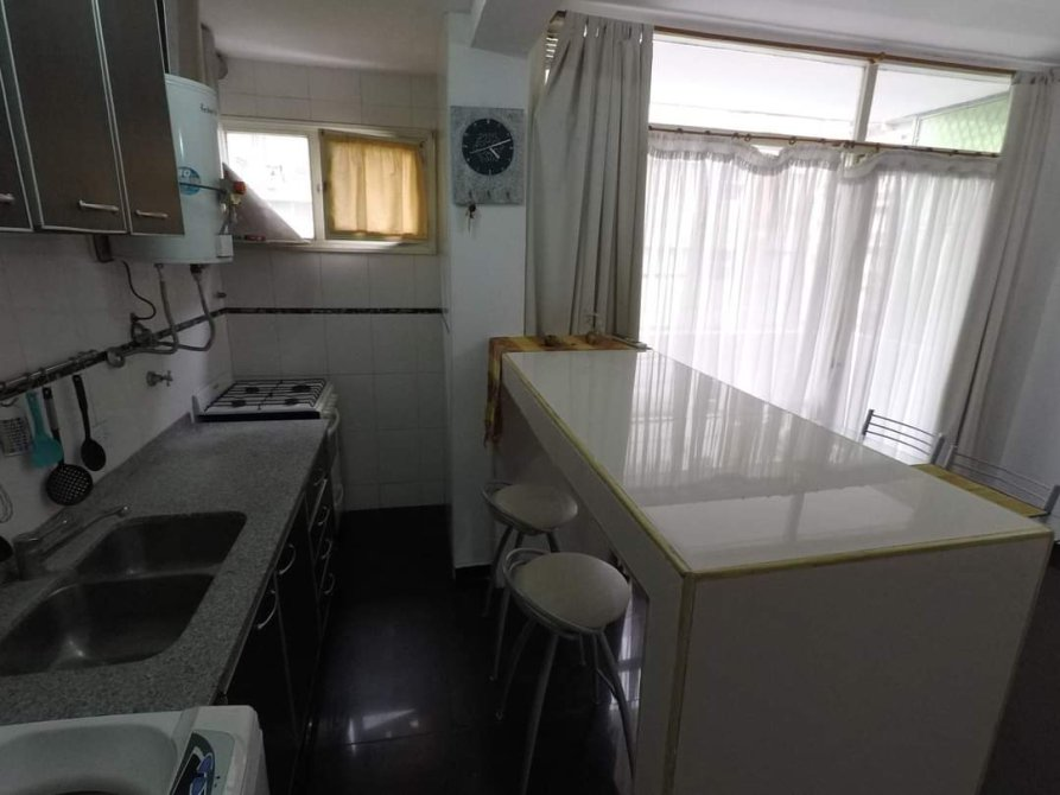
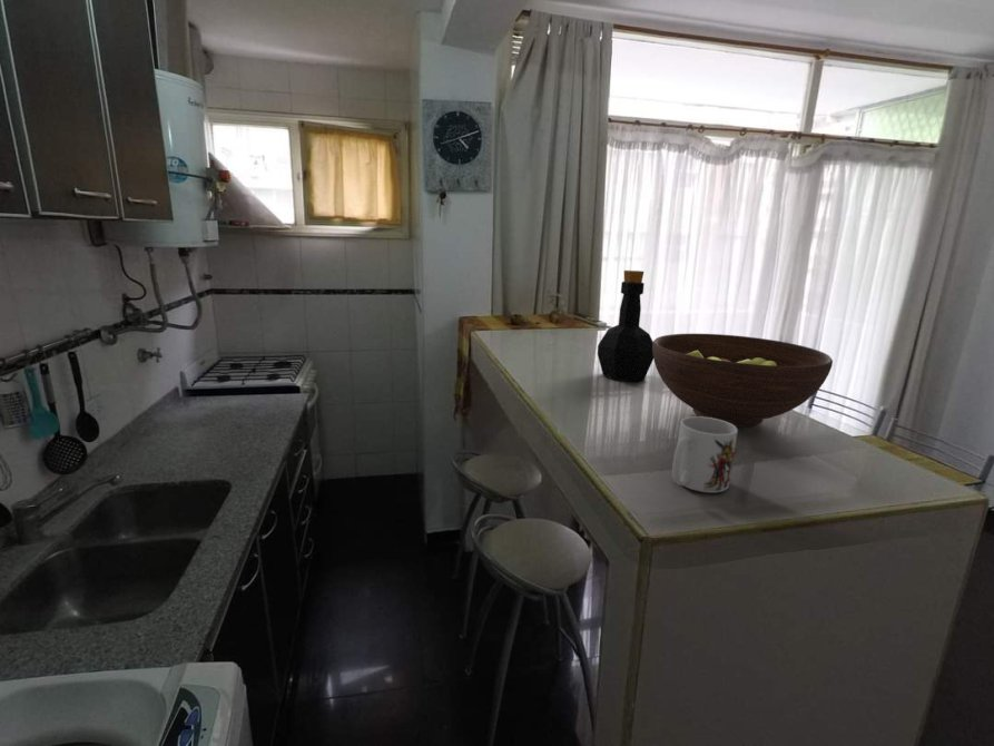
+ bottle [597,269,655,382]
+ mug [671,415,739,494]
+ fruit bowl [652,333,834,428]
